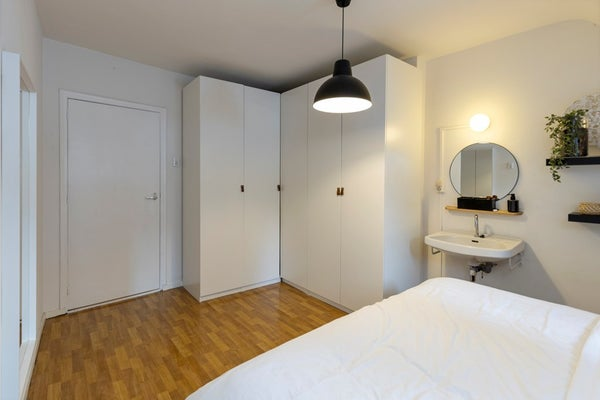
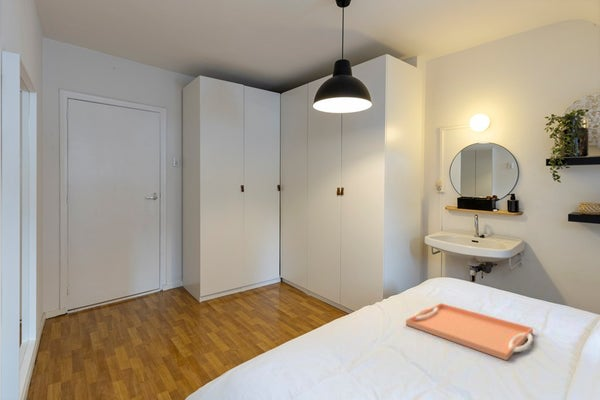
+ serving tray [405,302,534,361]
